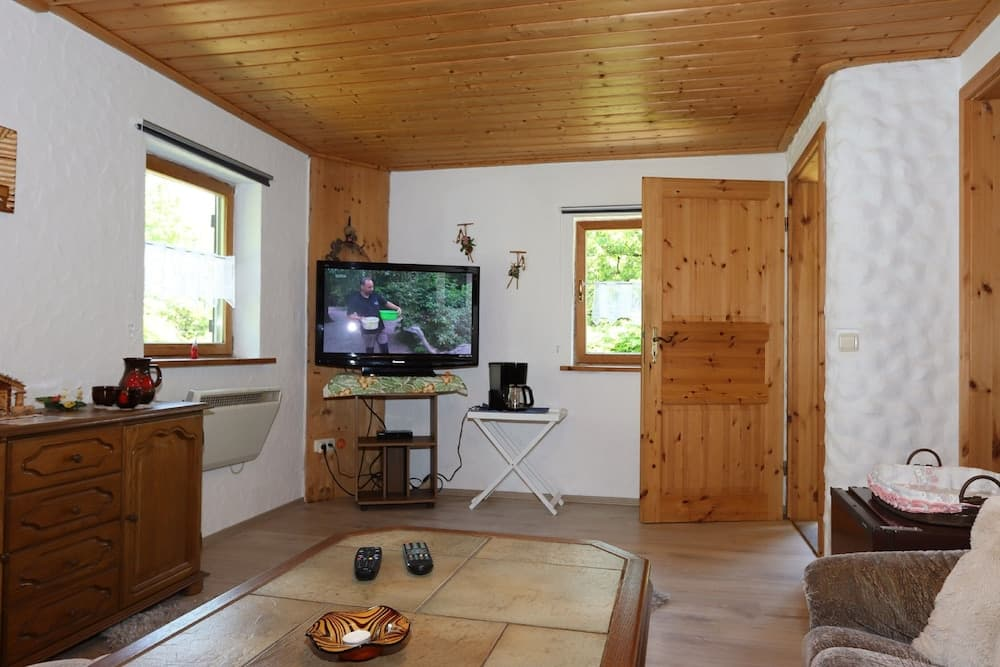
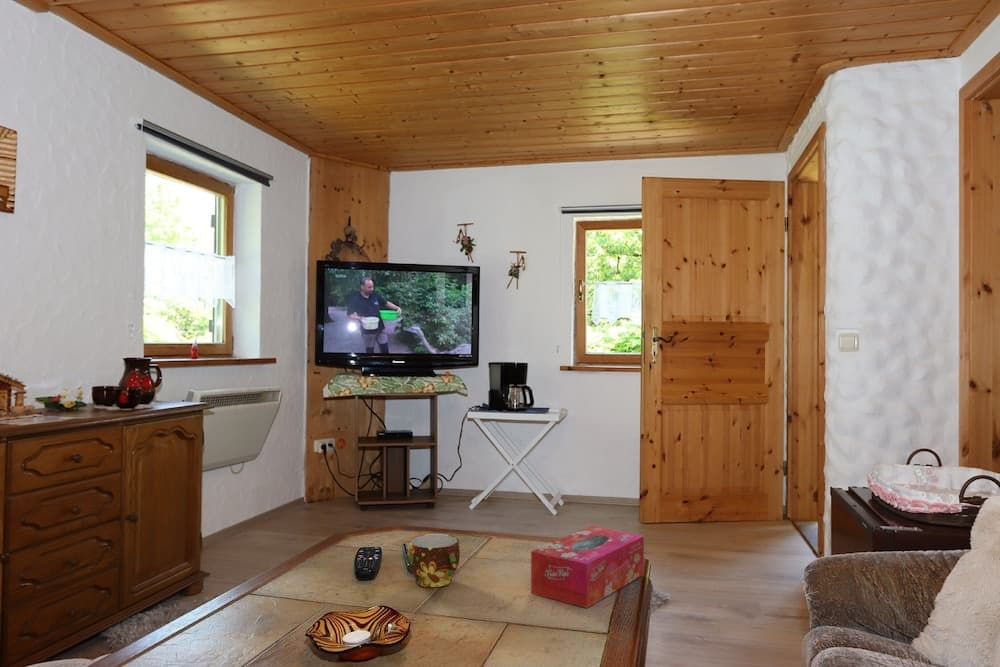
+ tissue box [530,525,645,609]
+ cup [407,533,461,588]
